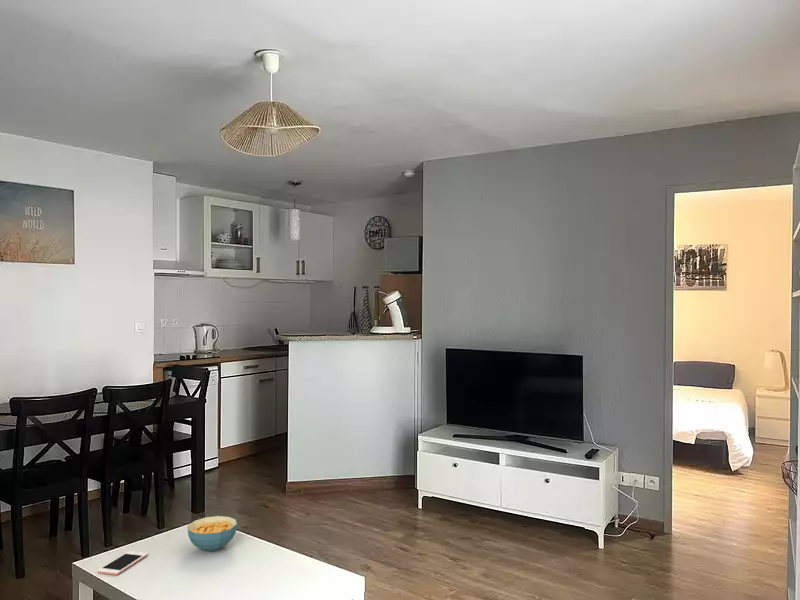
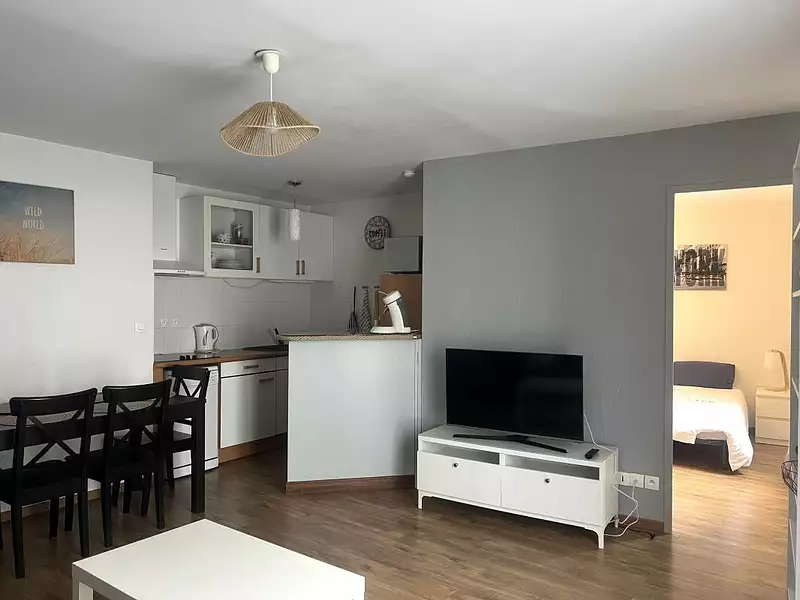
- cell phone [97,550,149,576]
- cereal bowl [187,515,238,552]
